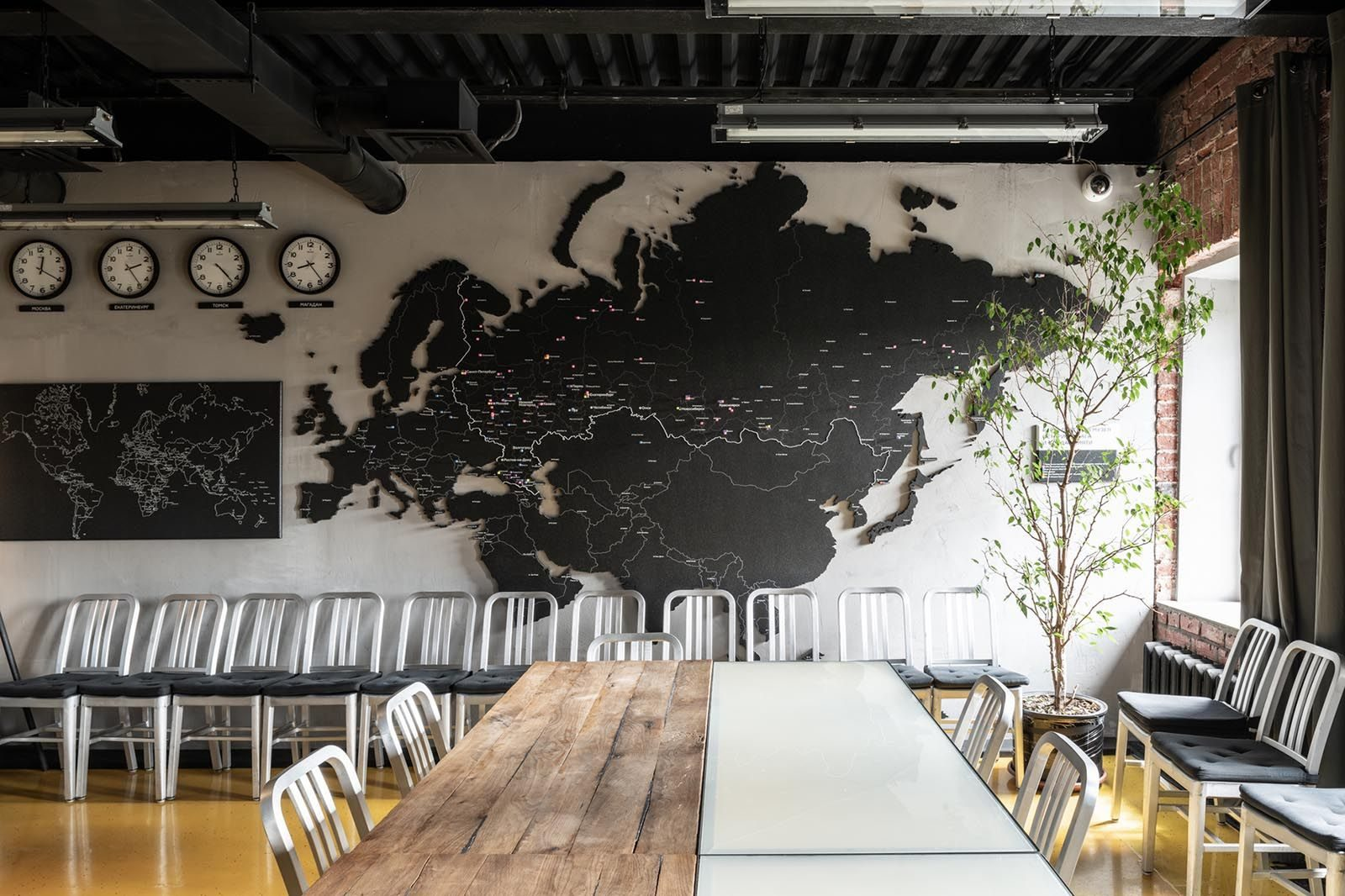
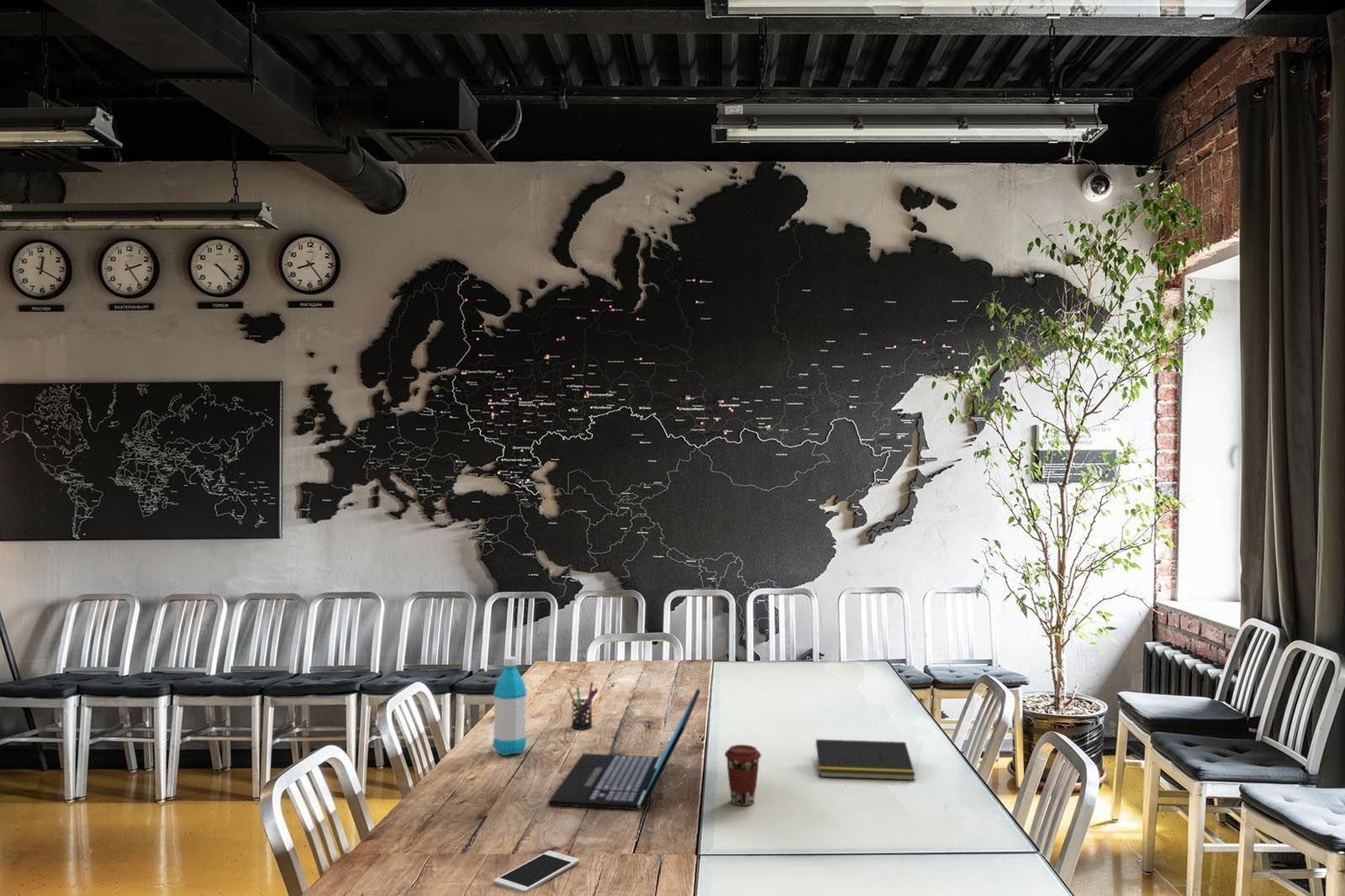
+ notepad [813,739,916,781]
+ pen holder [567,682,599,730]
+ cell phone [493,850,580,894]
+ laptop [547,688,701,810]
+ coffee cup [724,744,762,806]
+ water bottle [493,656,527,756]
